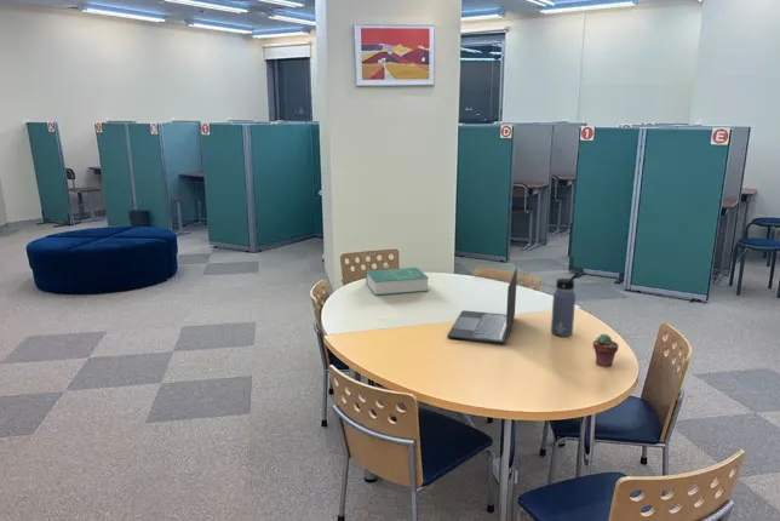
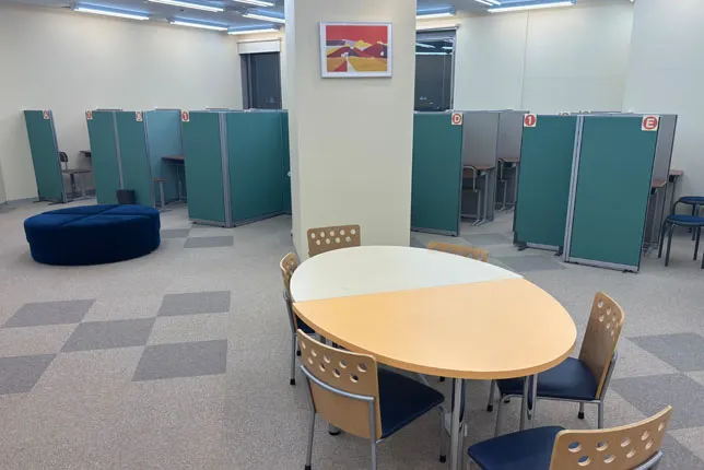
- laptop [447,267,518,344]
- water bottle [550,271,580,338]
- book [365,267,430,297]
- potted succulent [592,333,619,368]
